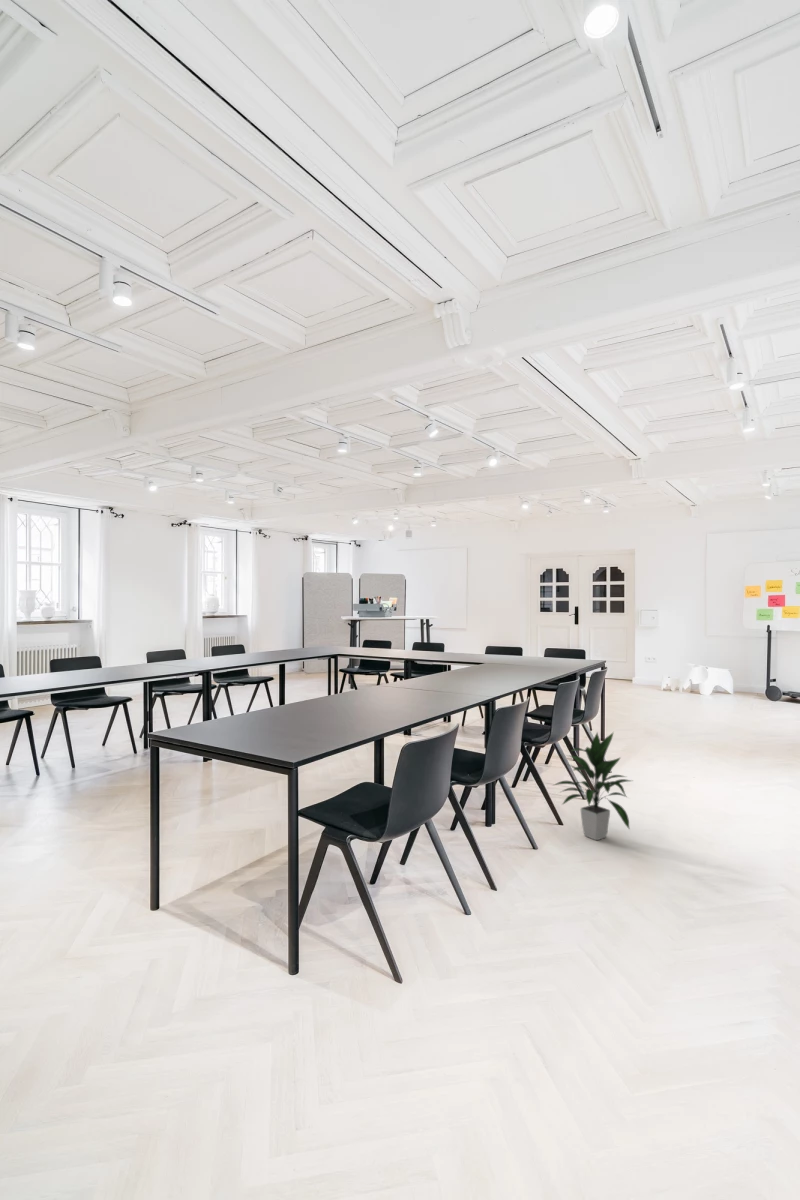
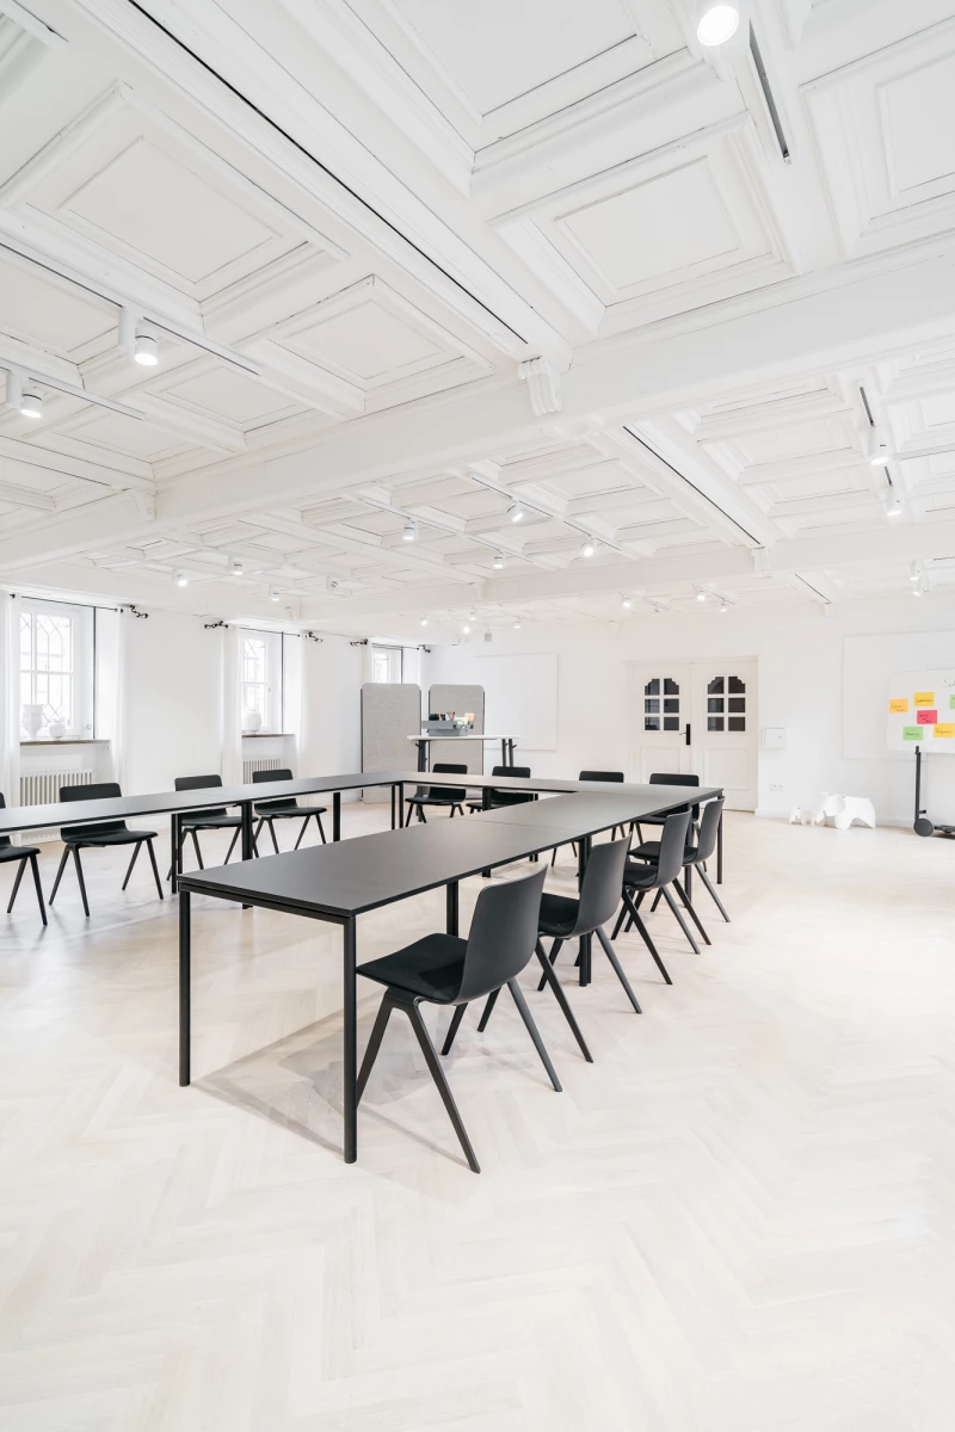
- indoor plant [550,731,633,841]
